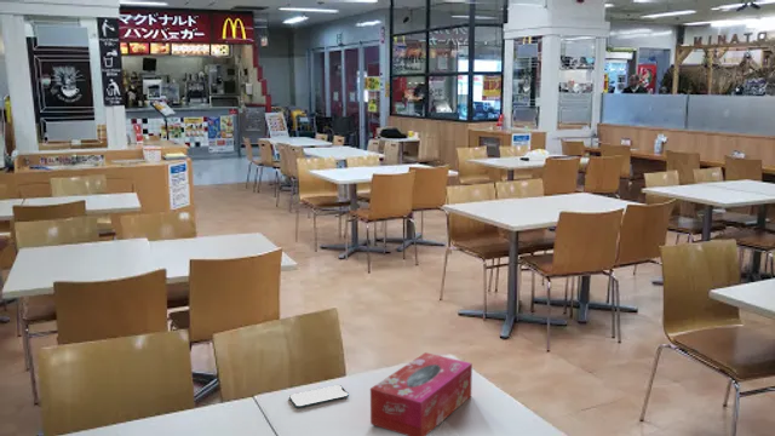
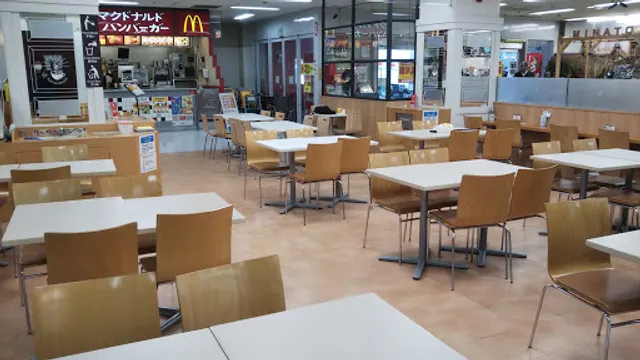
- tissue box [369,351,473,436]
- smartphone [288,384,350,408]
